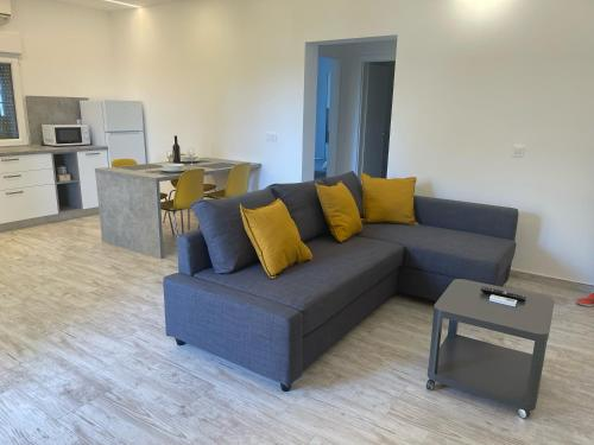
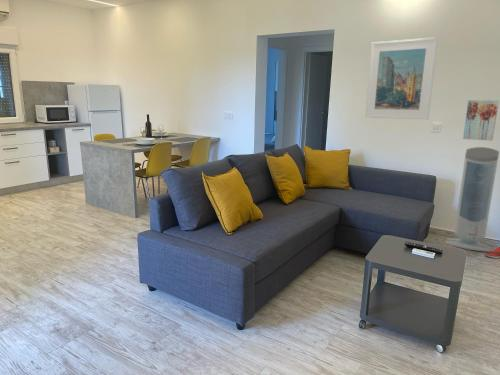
+ air purifier [444,146,500,253]
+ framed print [364,36,439,121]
+ wall art [462,99,500,142]
